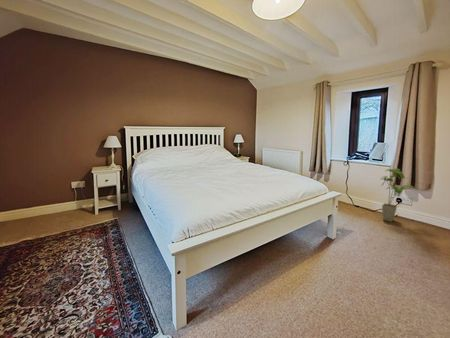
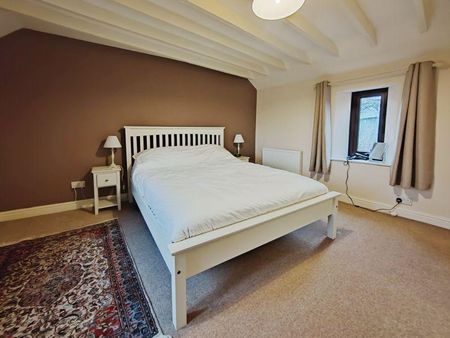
- house plant [380,168,416,223]
